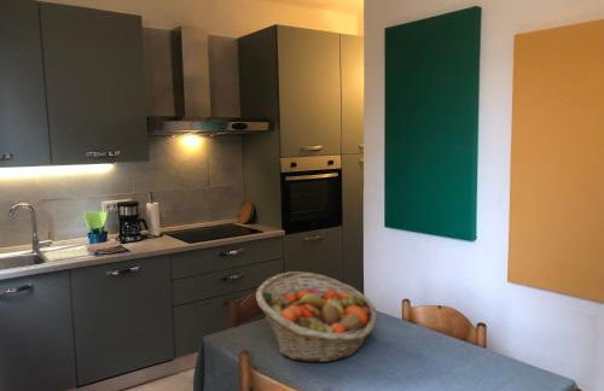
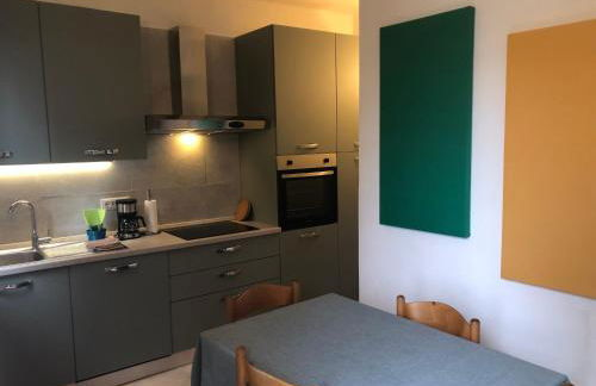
- fruit basket [255,270,378,363]
